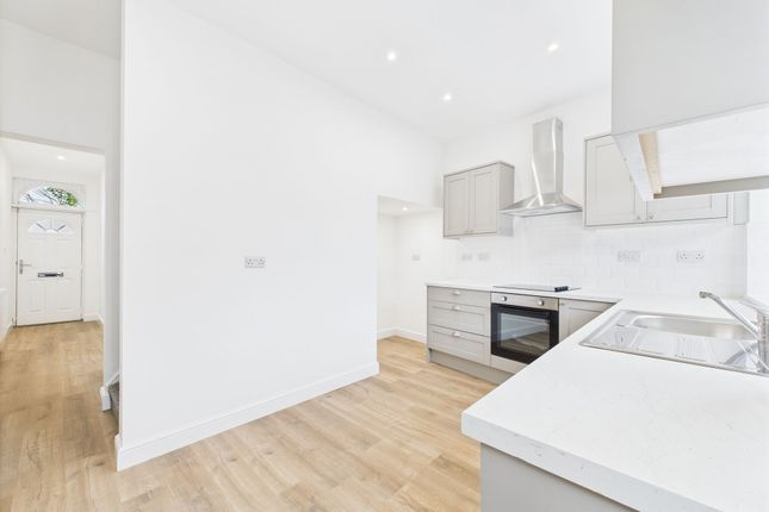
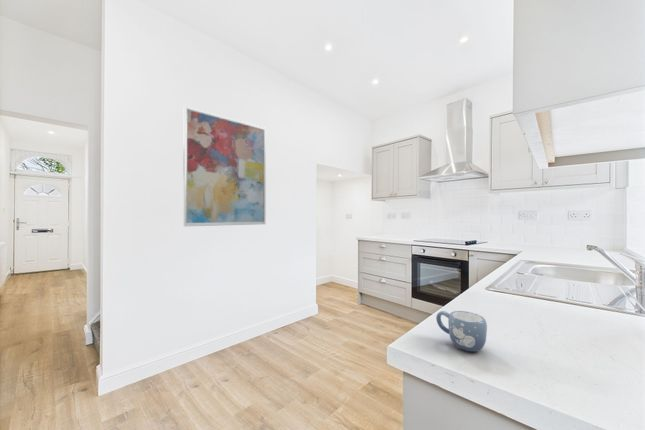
+ mug [435,310,488,353]
+ wall art [182,105,267,228]
